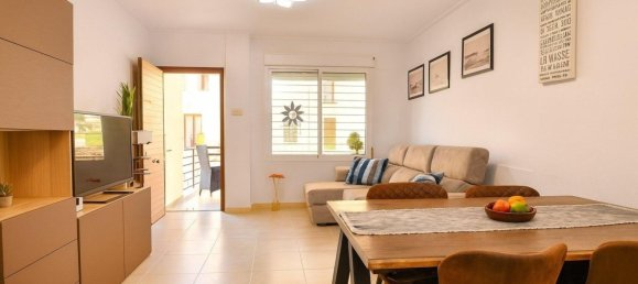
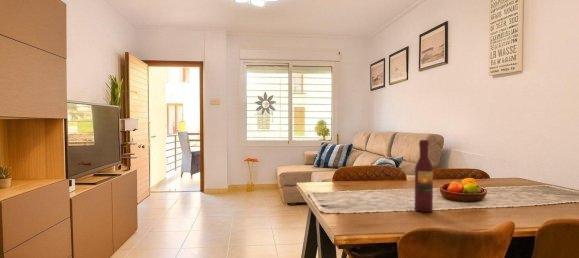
+ wine bottle [414,139,434,213]
